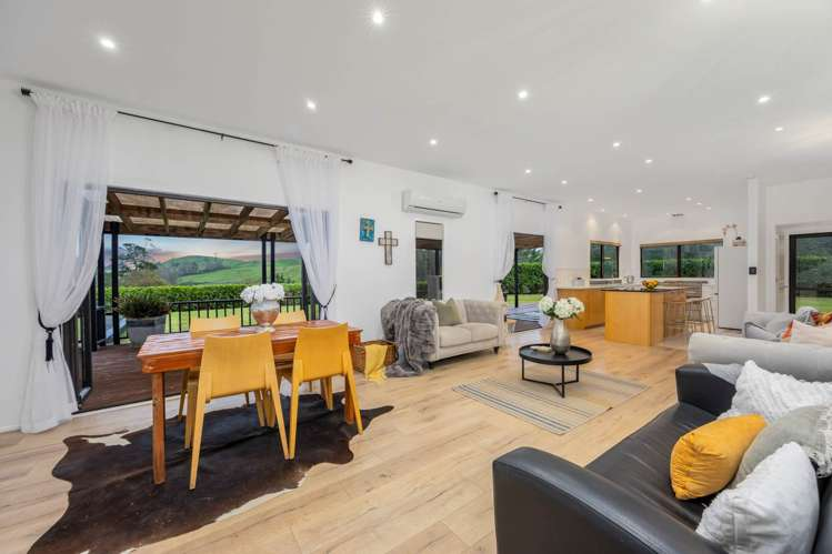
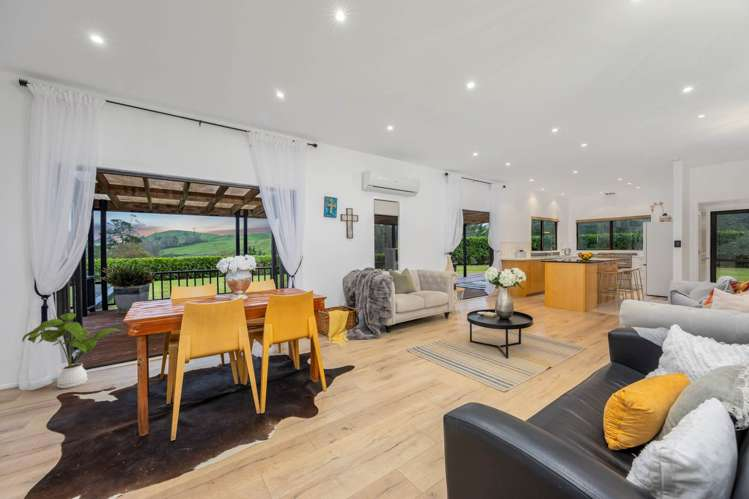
+ house plant [21,312,121,389]
